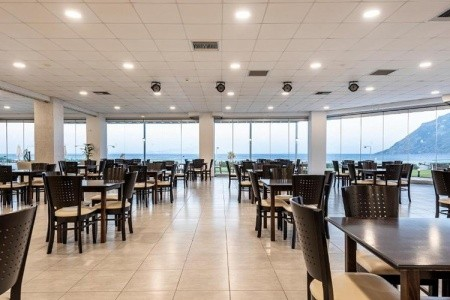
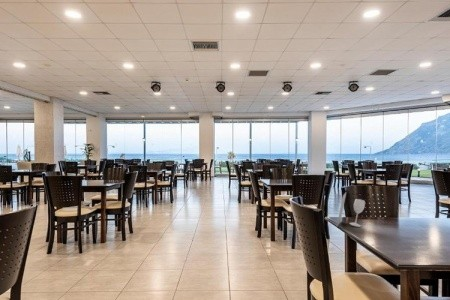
+ glass [336,192,366,228]
